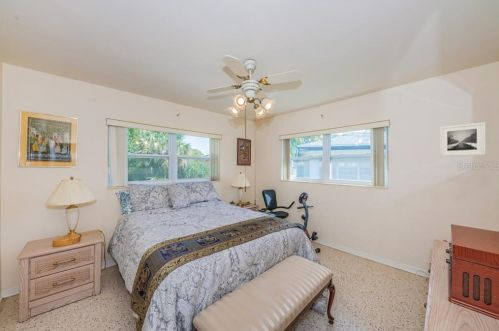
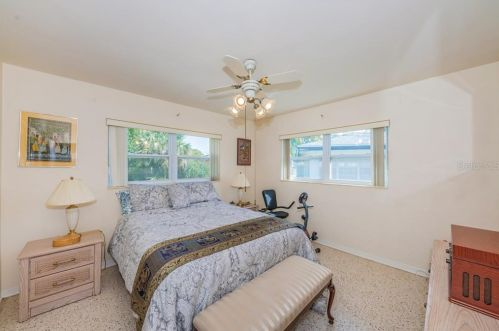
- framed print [439,121,487,157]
